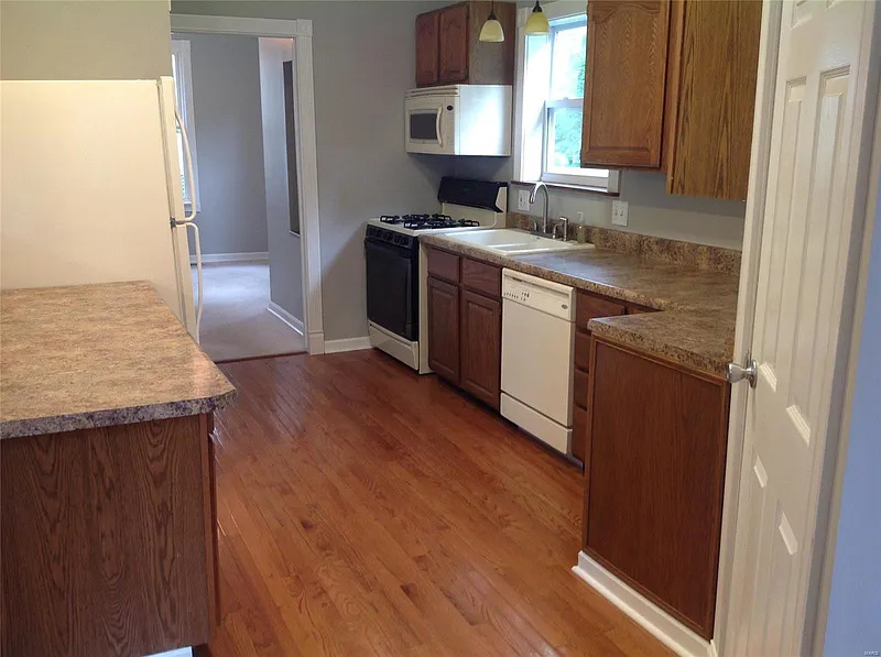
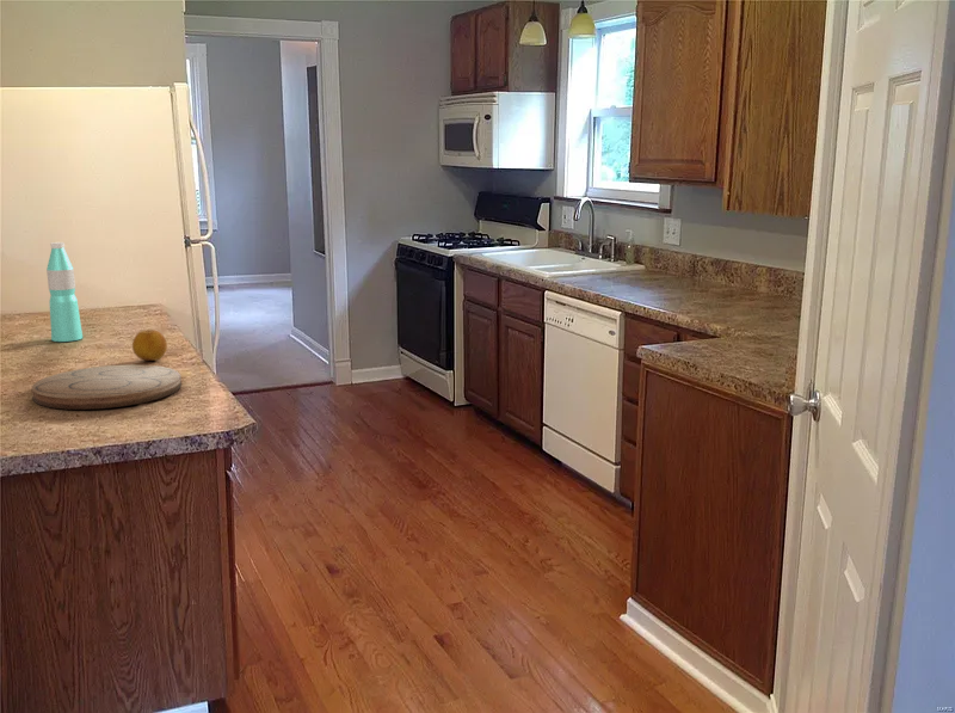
+ cutting board [31,363,183,411]
+ fruit [131,328,168,362]
+ water bottle [45,241,84,343]
